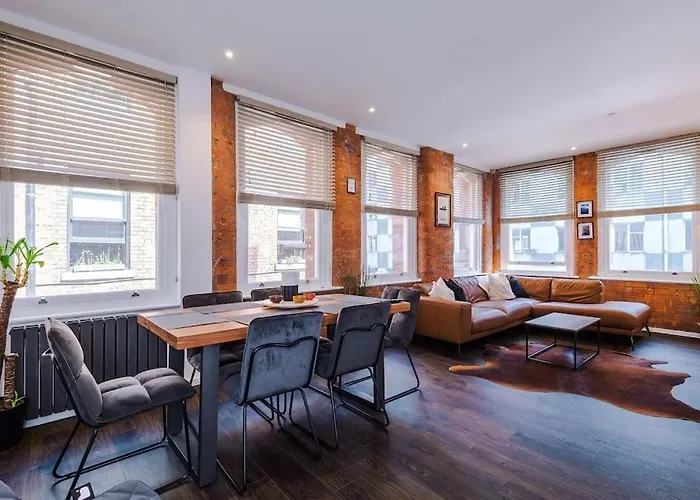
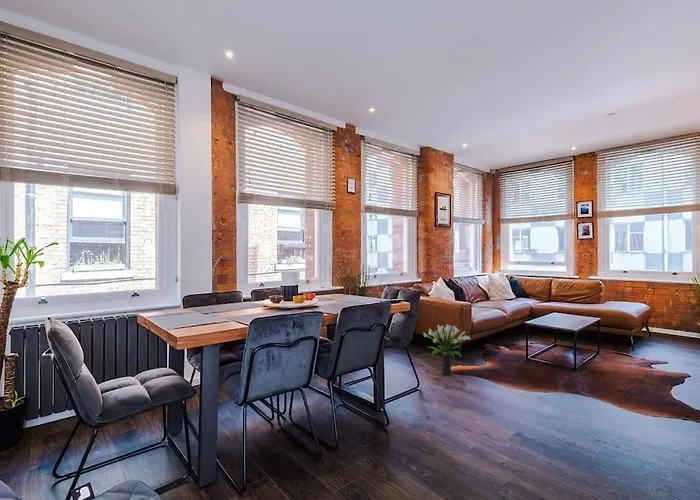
+ potted plant [423,323,472,376]
